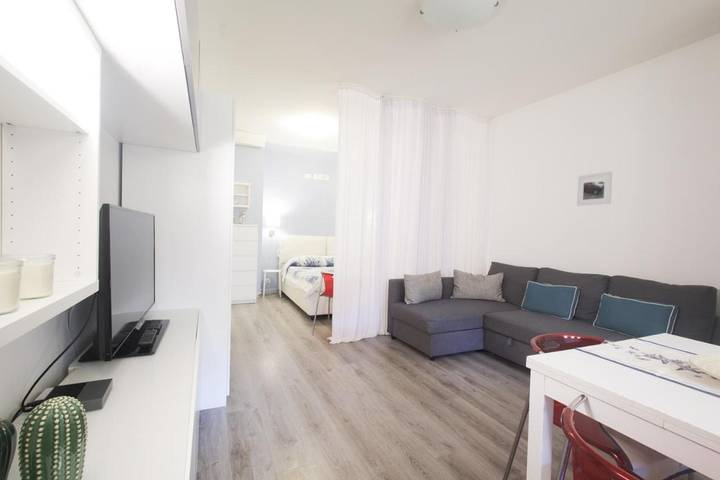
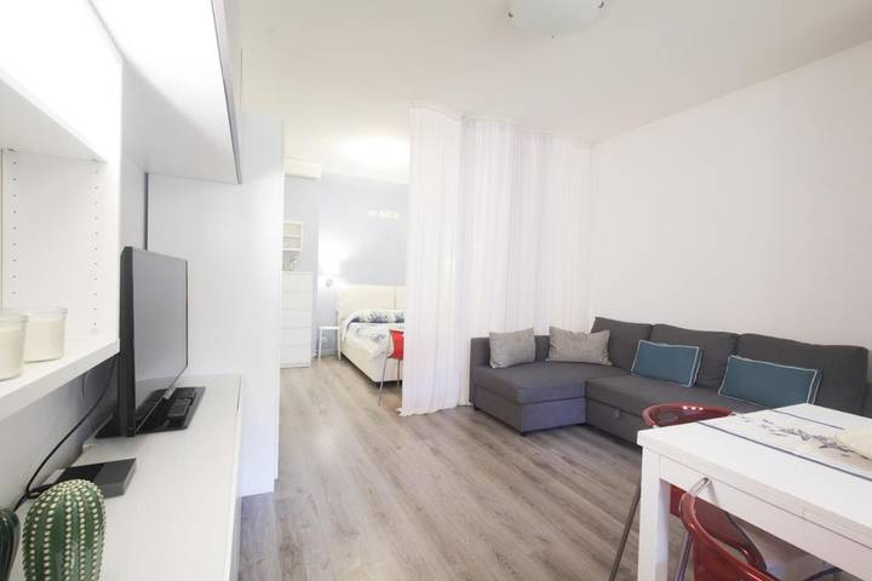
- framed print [576,170,613,207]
